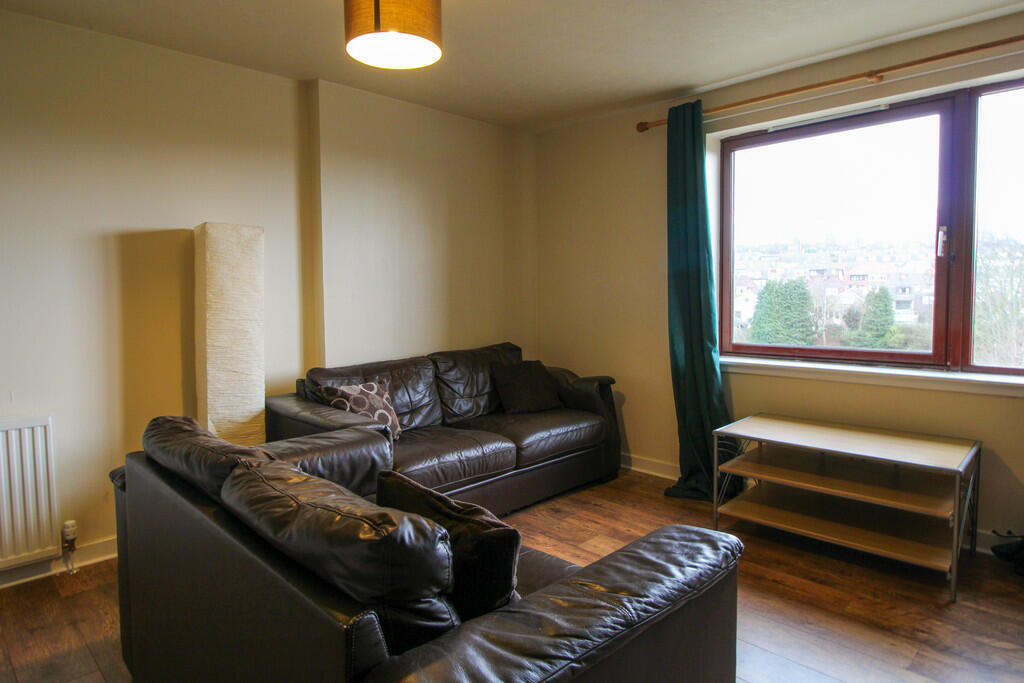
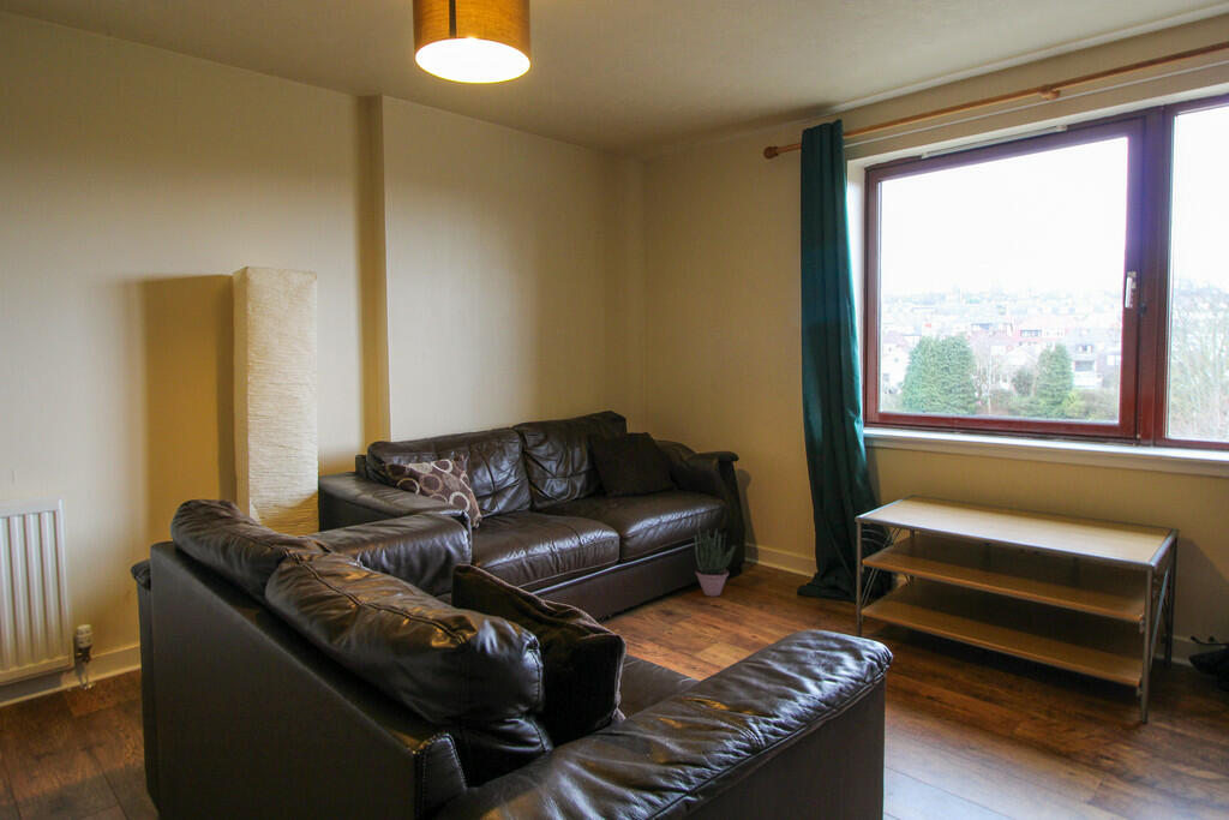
+ potted plant [694,528,737,598]
